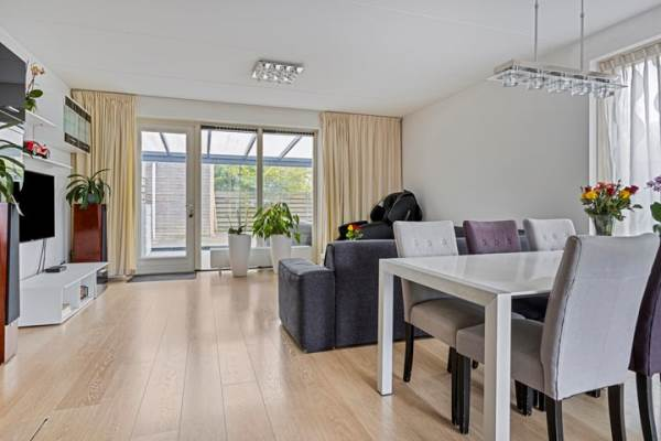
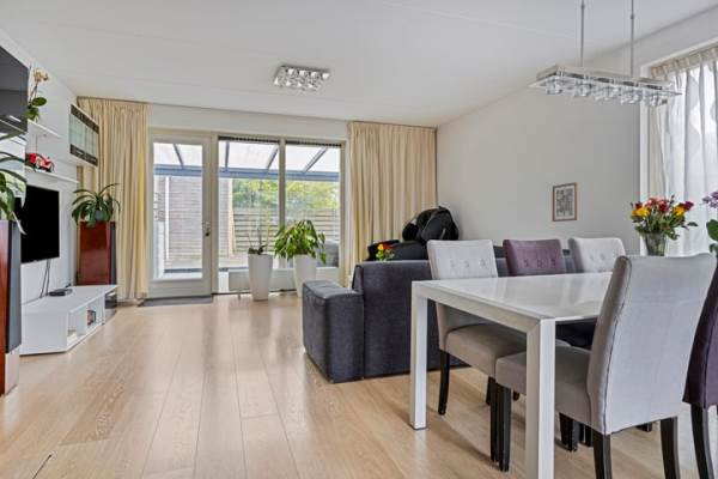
+ wall art [552,181,578,223]
